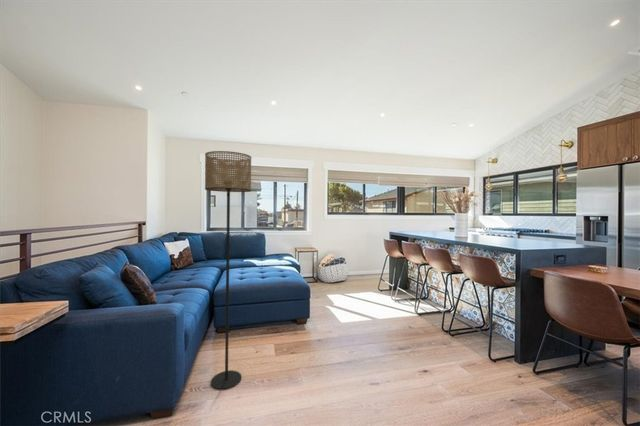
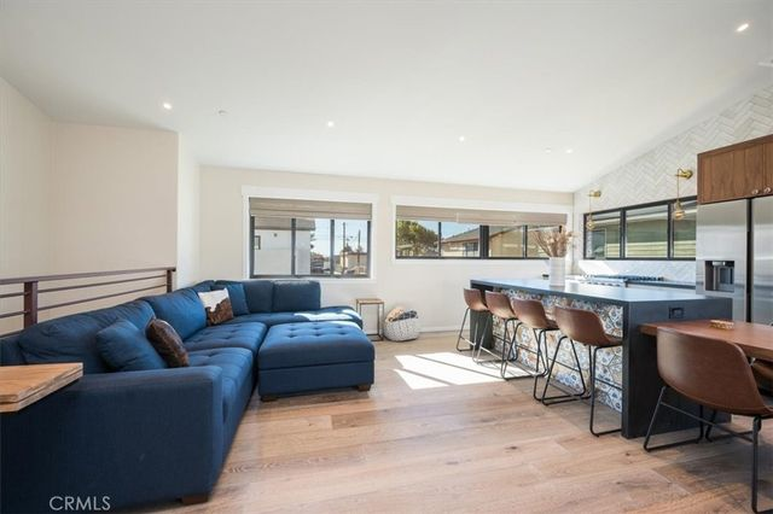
- floor lamp [204,150,252,390]
